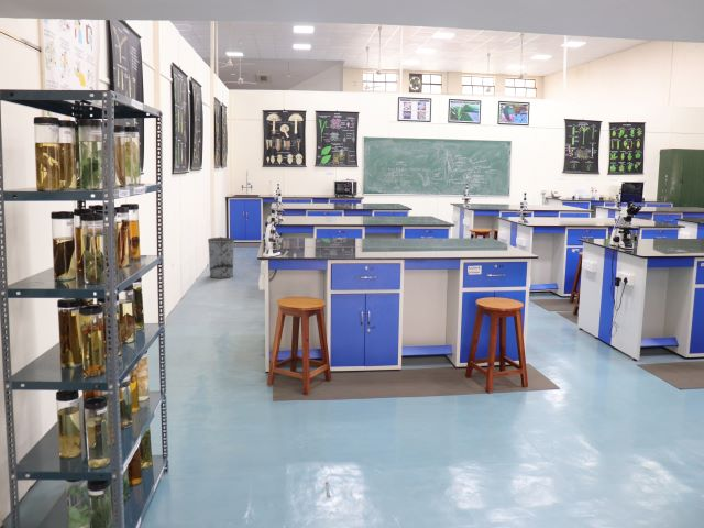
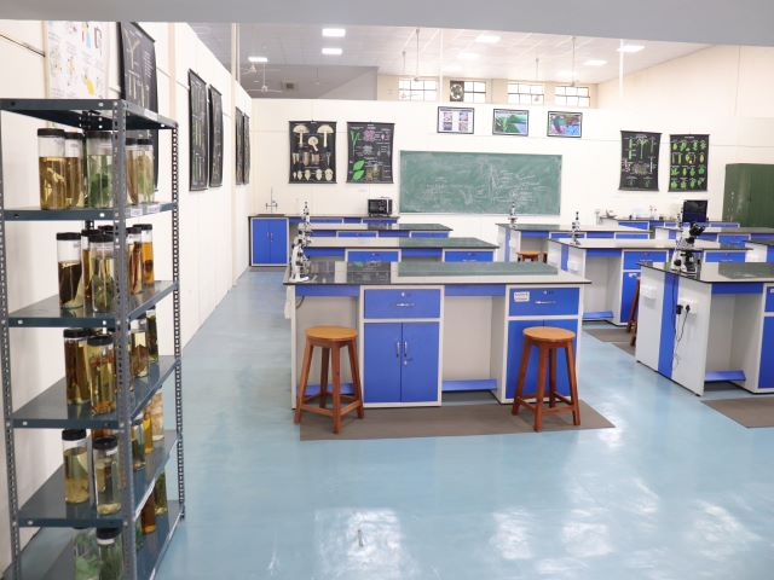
- trash can [207,235,235,279]
